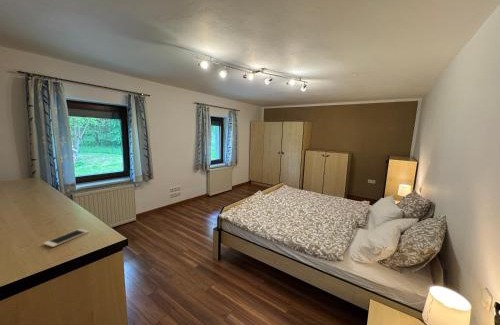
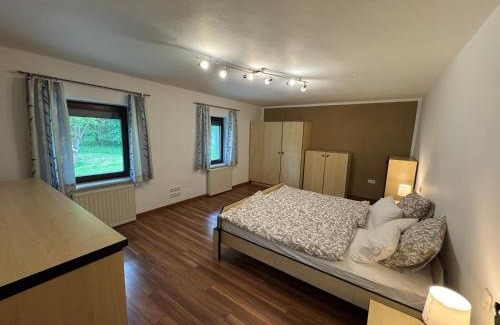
- cell phone [42,228,90,248]
